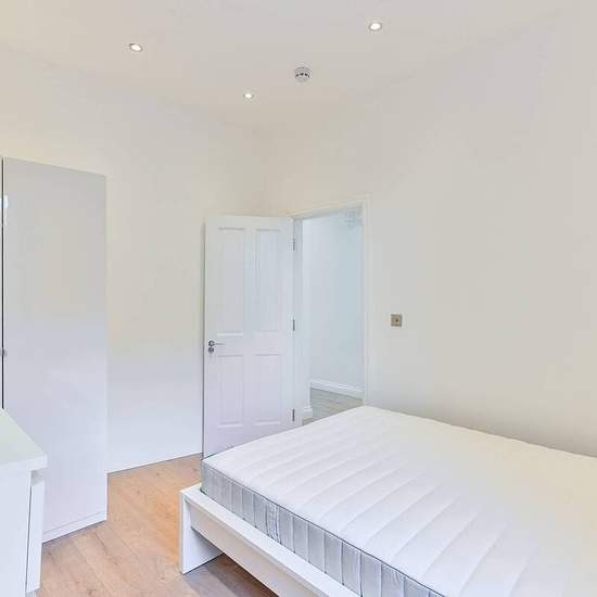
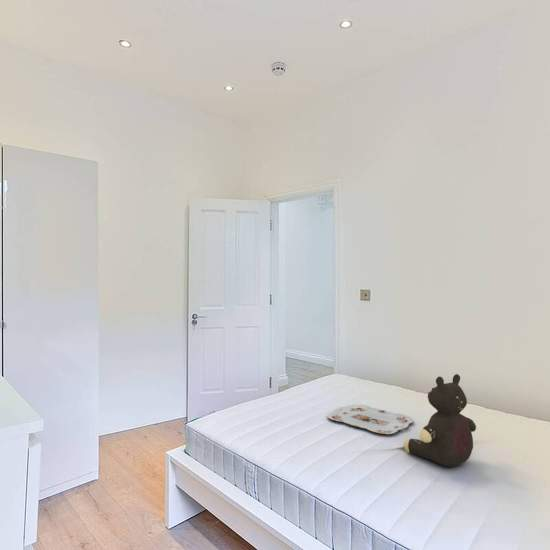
+ teddy bear [403,373,477,468]
+ serving tray [326,403,414,435]
